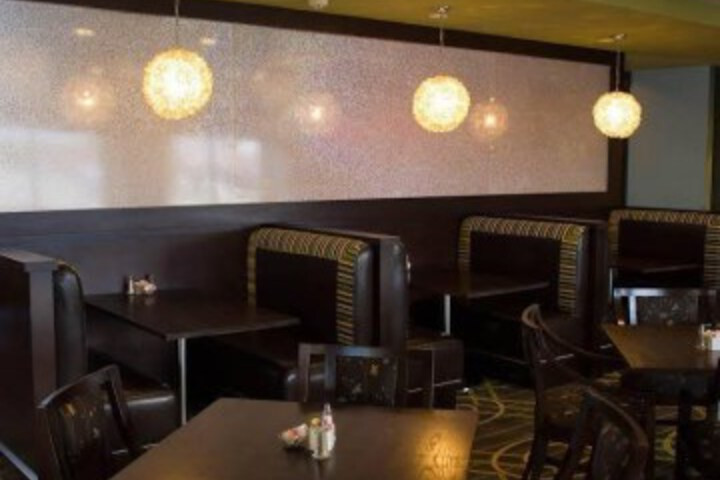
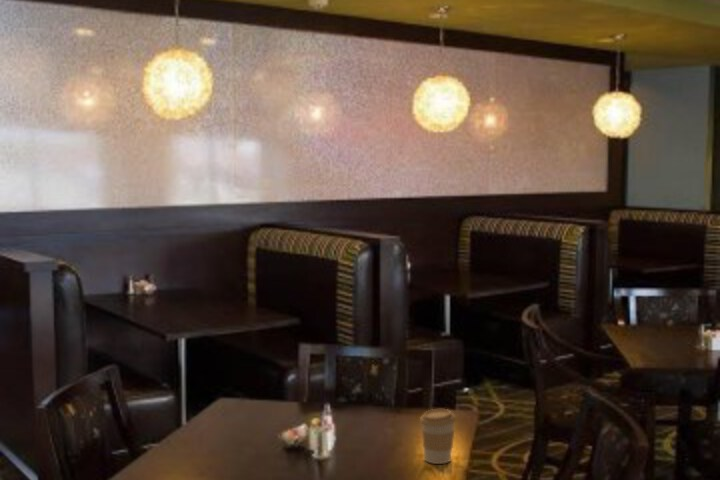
+ coffee cup [419,408,457,465]
